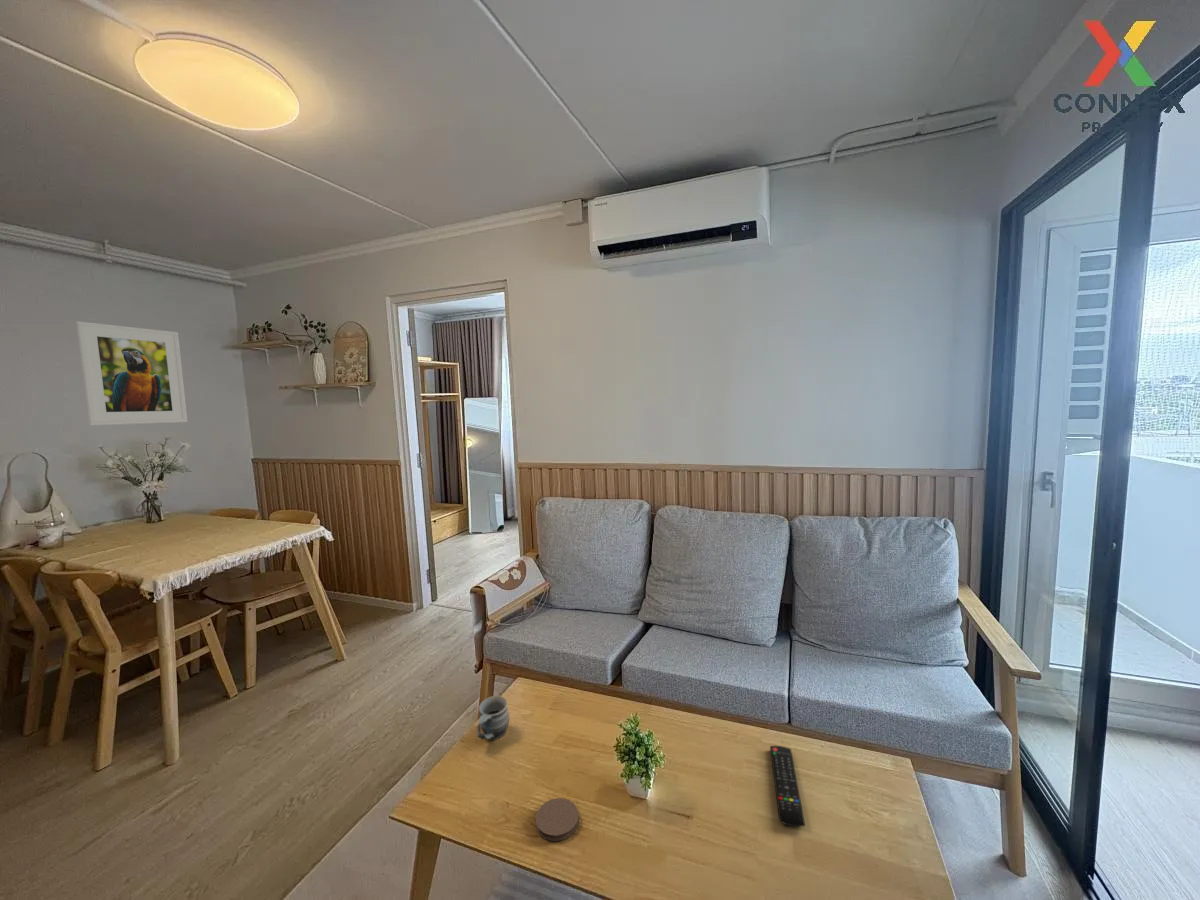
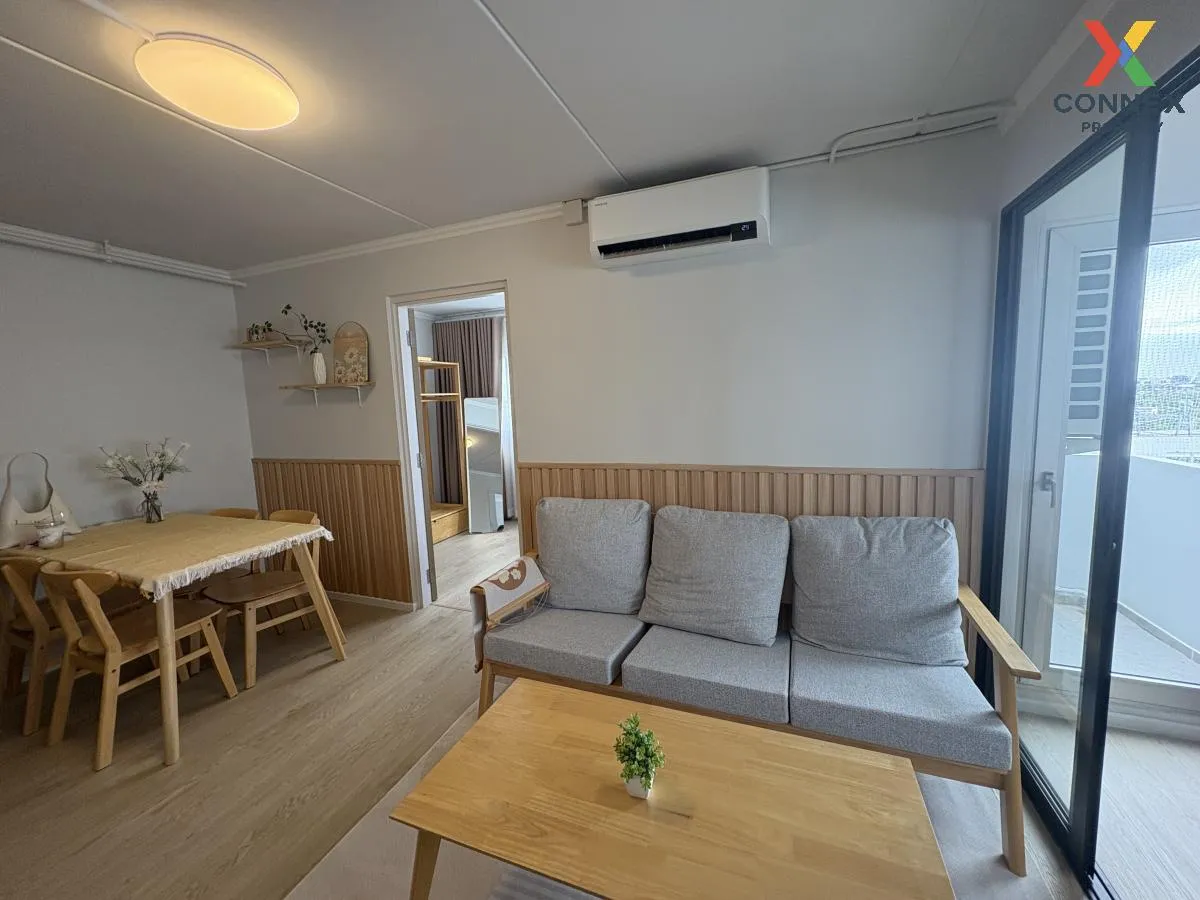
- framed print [75,320,188,426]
- coaster [535,797,580,842]
- mug [476,694,510,742]
- remote control [769,745,806,828]
